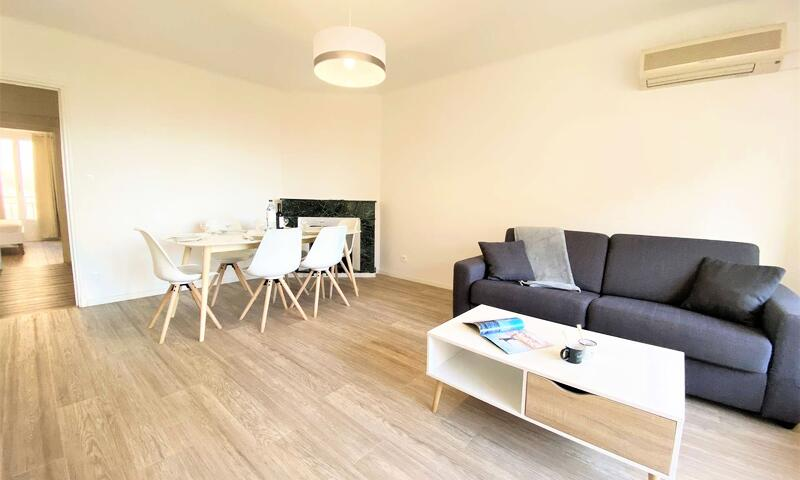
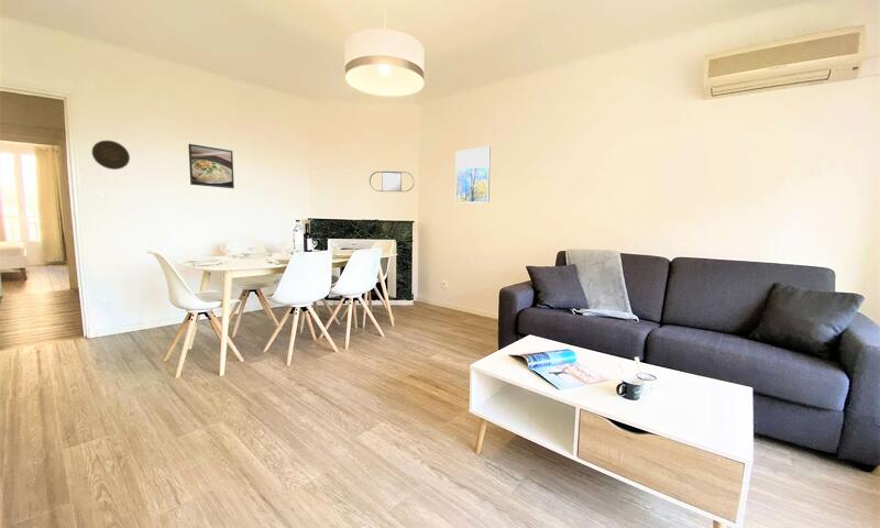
+ home mirror [369,170,415,193]
+ decorative plate [91,140,131,170]
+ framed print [187,143,235,189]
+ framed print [454,145,492,205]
